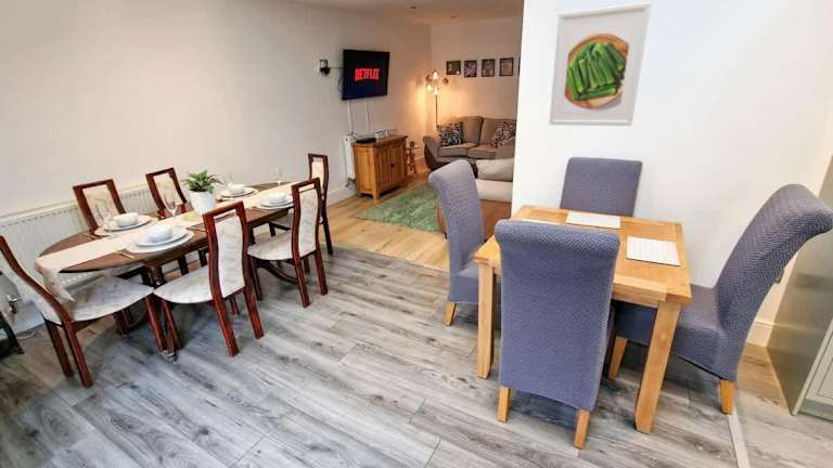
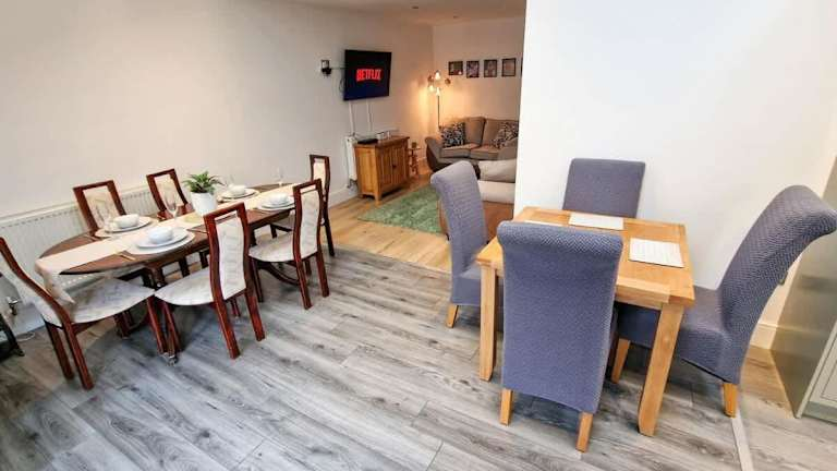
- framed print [548,1,652,127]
